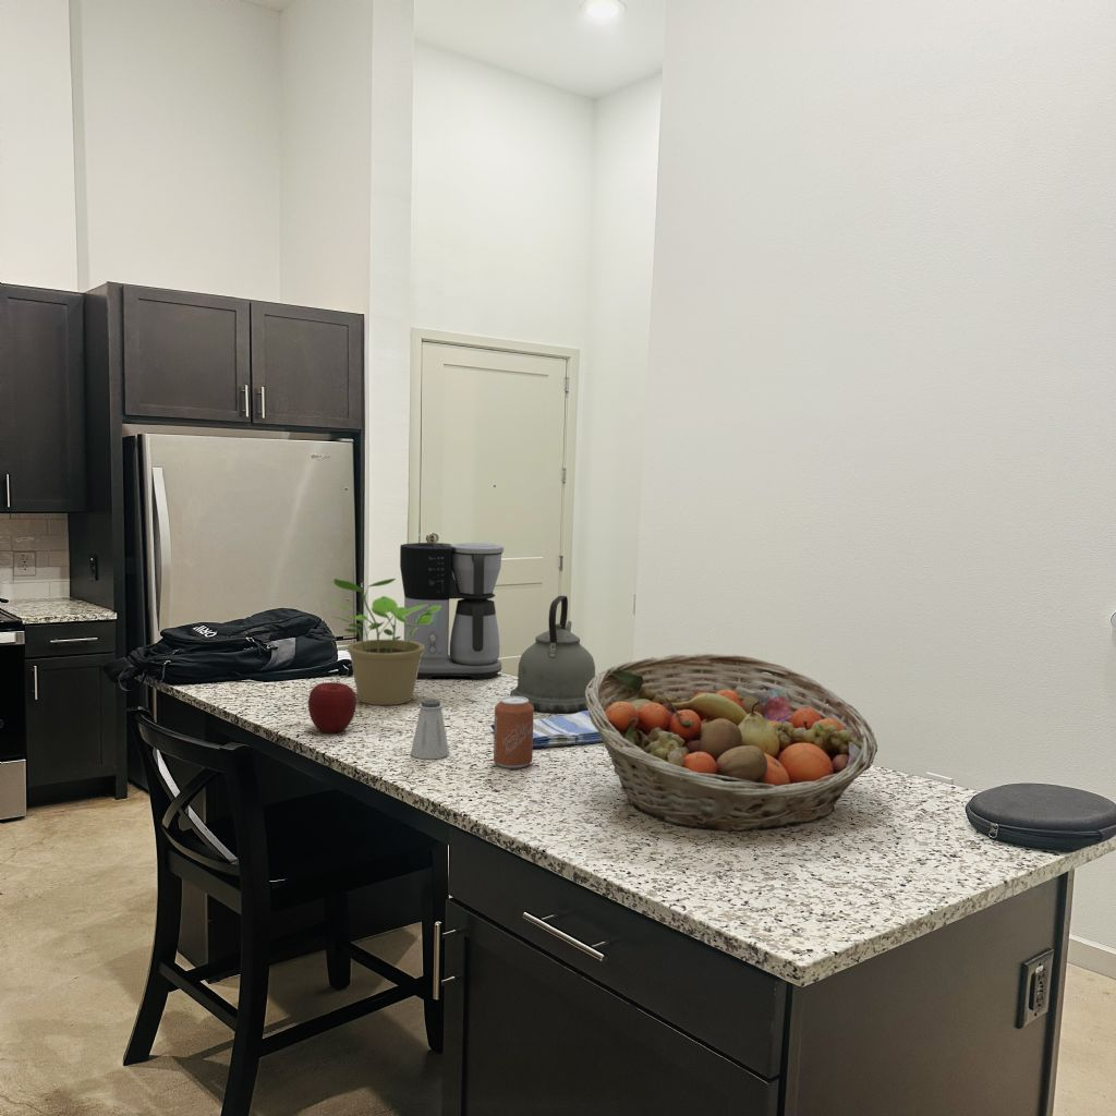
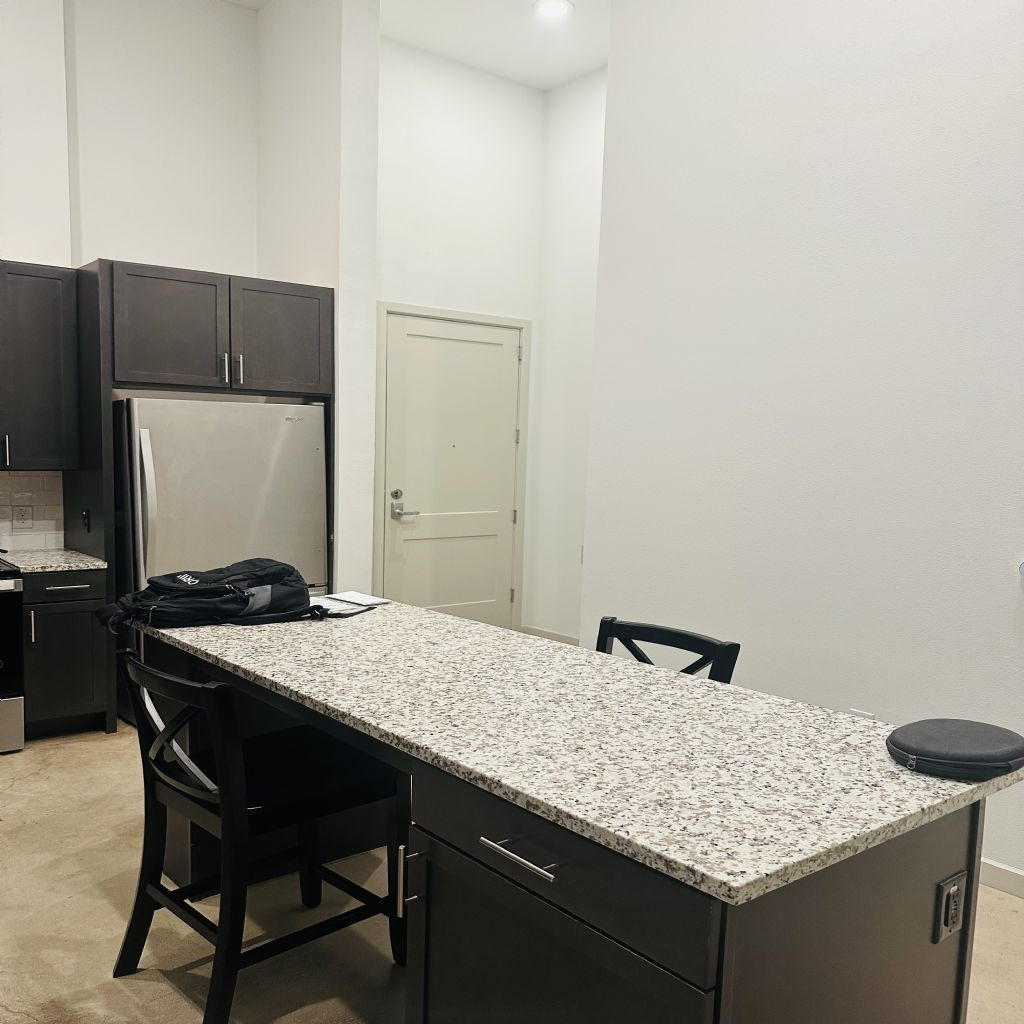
- potted plant [325,578,441,706]
- kettle [509,595,596,715]
- saltshaker [410,699,450,761]
- coffee maker [399,542,505,680]
- apple [307,681,357,735]
- dish towel [489,711,604,750]
- fruit basket [585,653,878,833]
- can [493,695,535,769]
